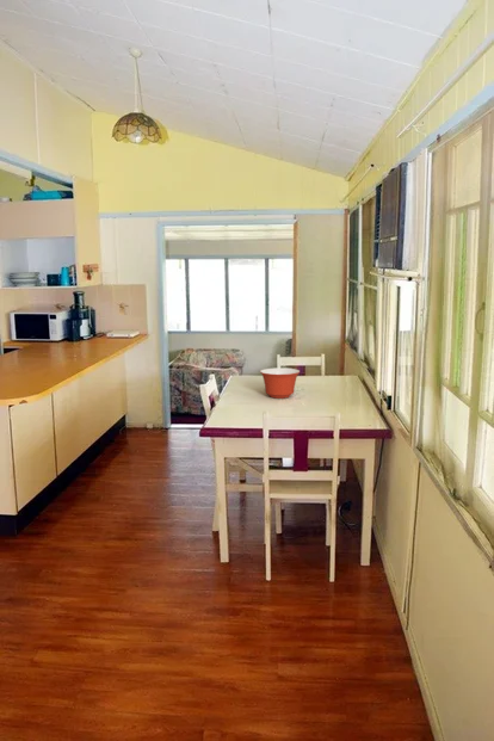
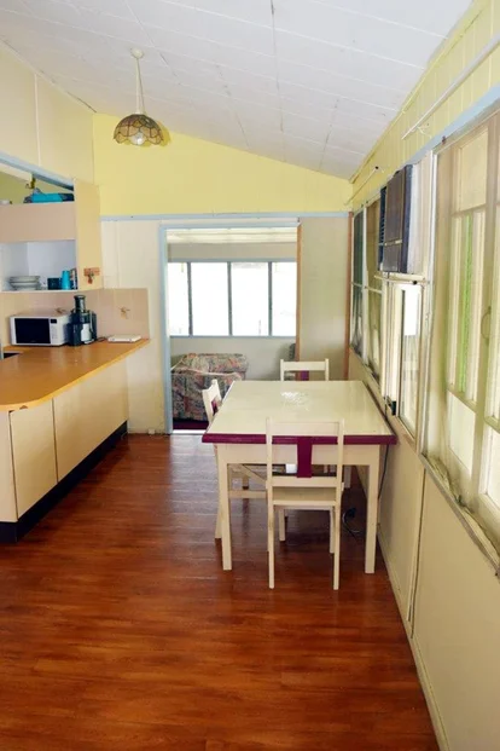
- mixing bowl [259,368,301,400]
